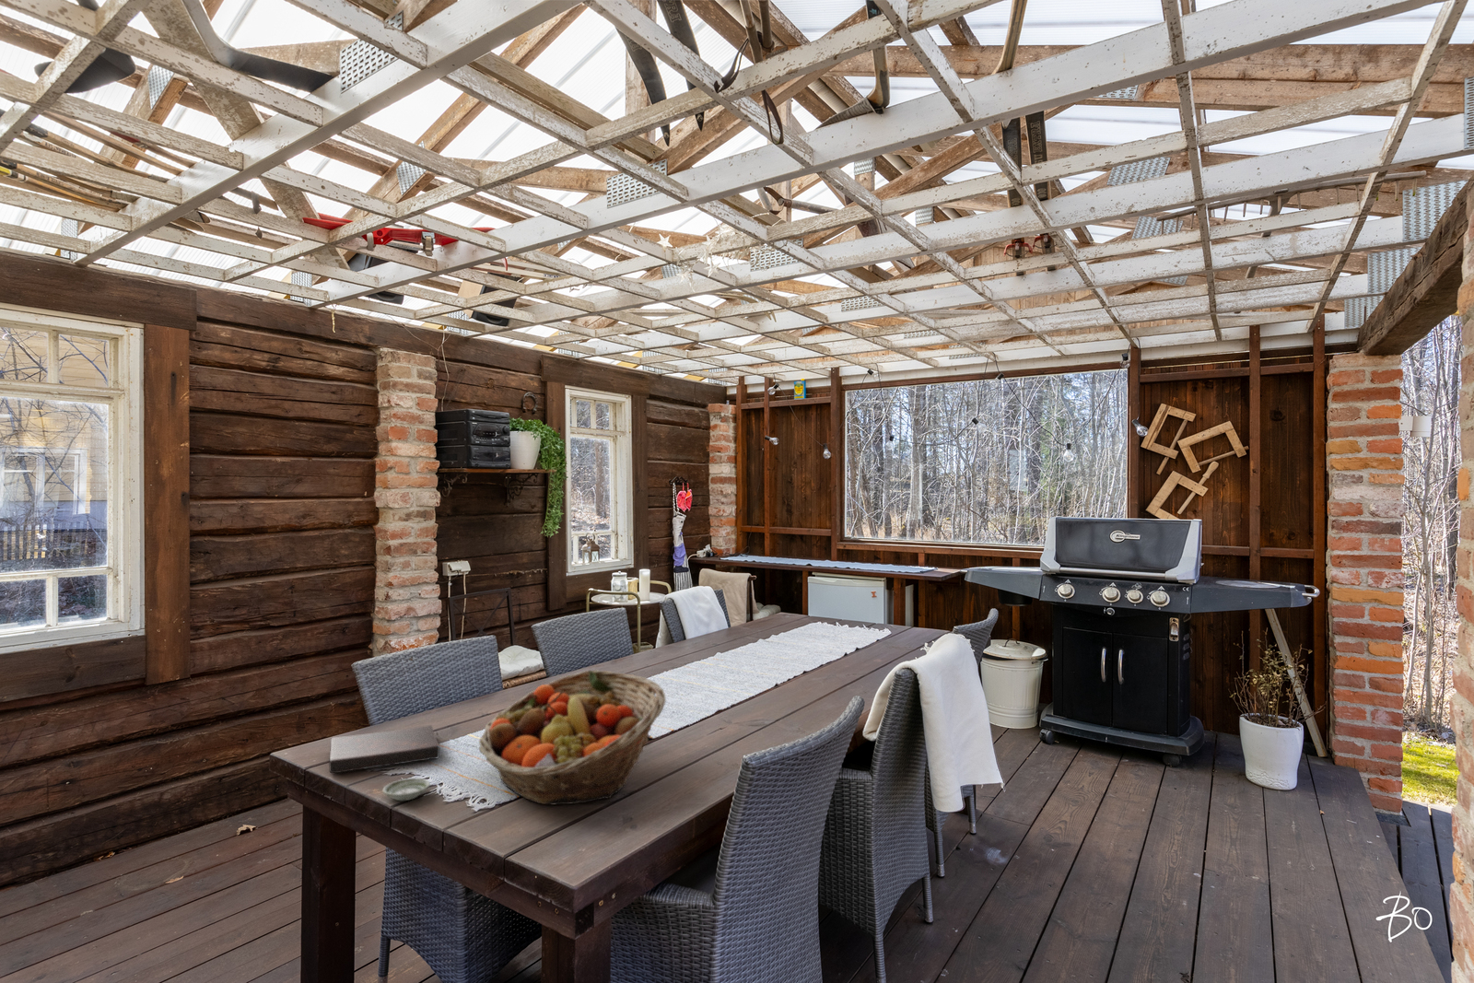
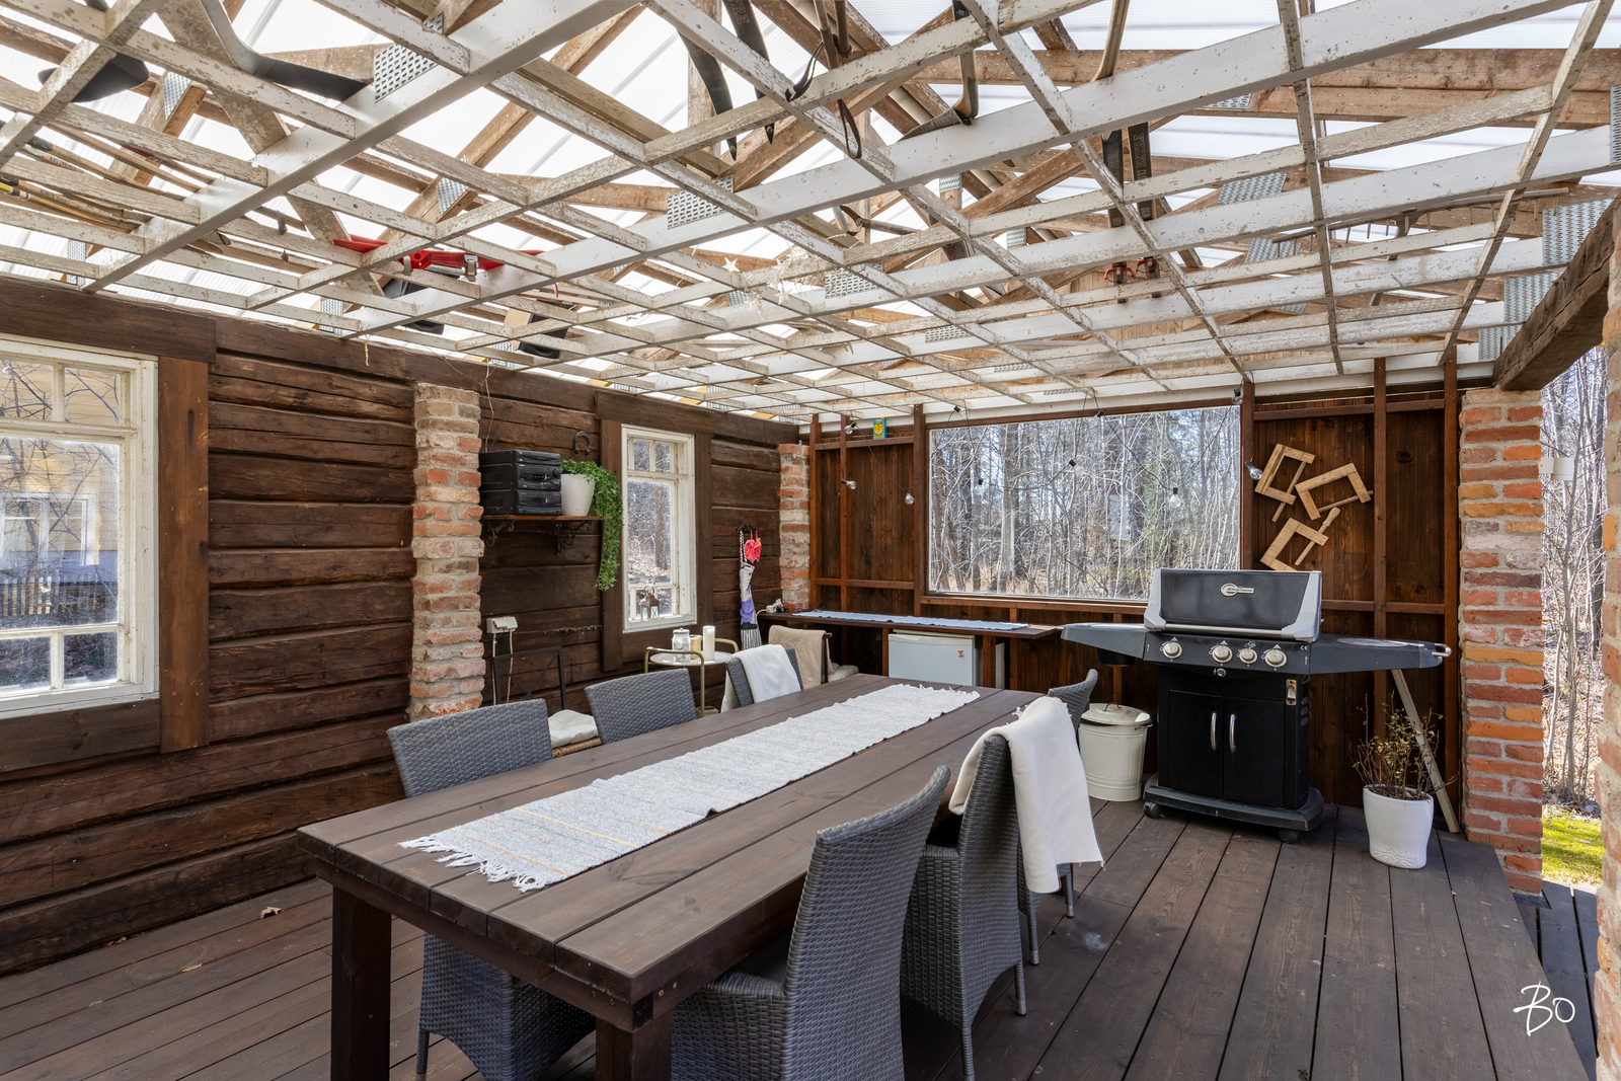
- book [329,724,441,773]
- fruit basket [478,669,667,805]
- saucer [382,778,431,802]
